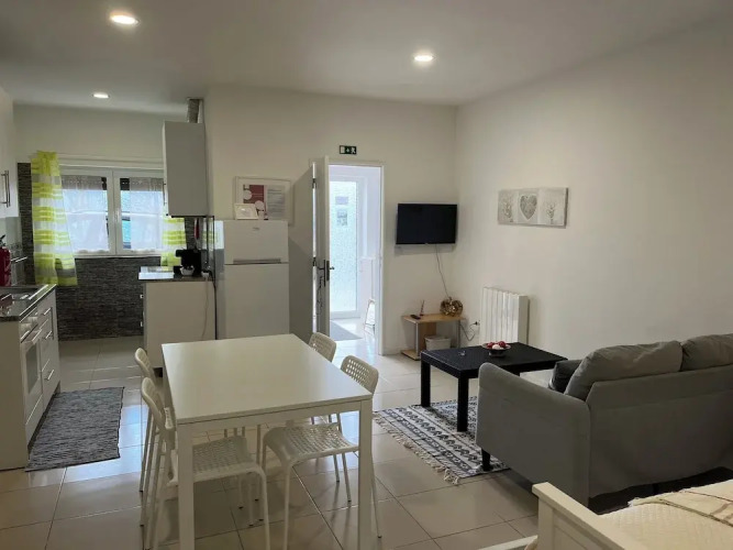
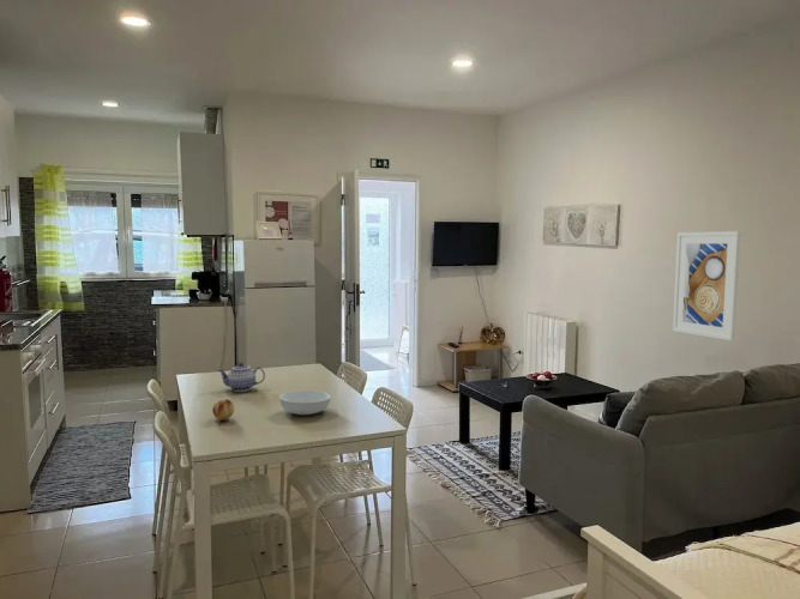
+ serving bowl [278,389,331,416]
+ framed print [672,230,741,341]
+ fruit [211,398,235,422]
+ teapot [216,362,266,393]
